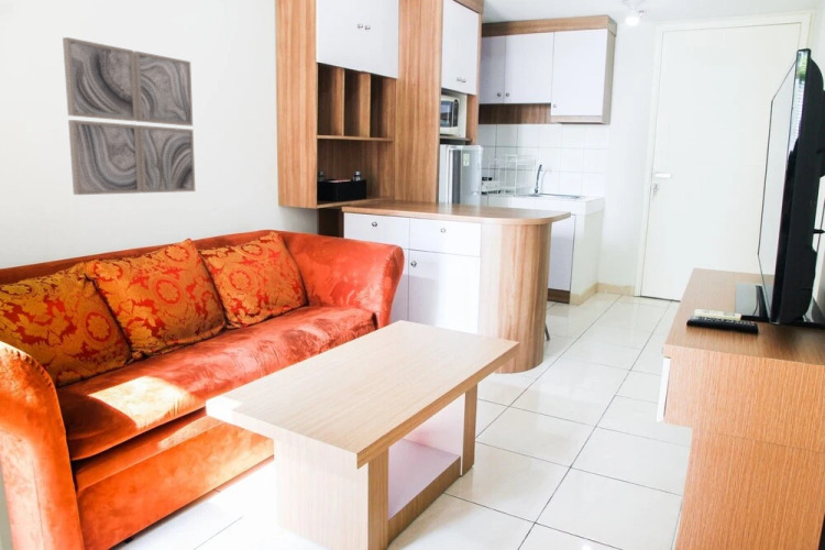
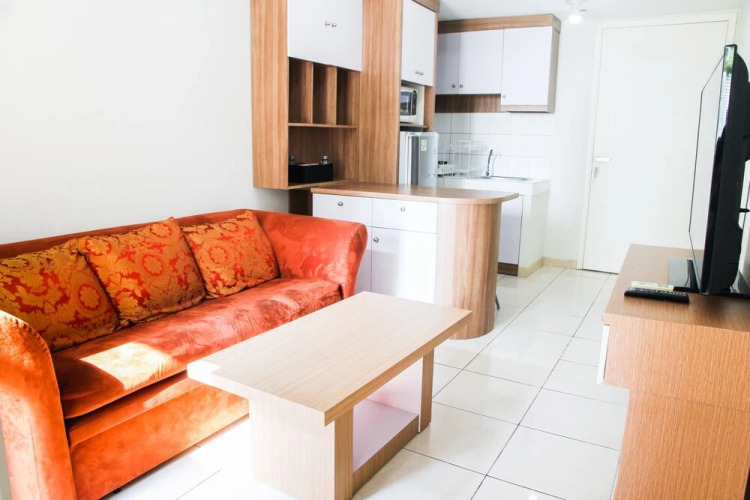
- wall art [62,36,196,196]
